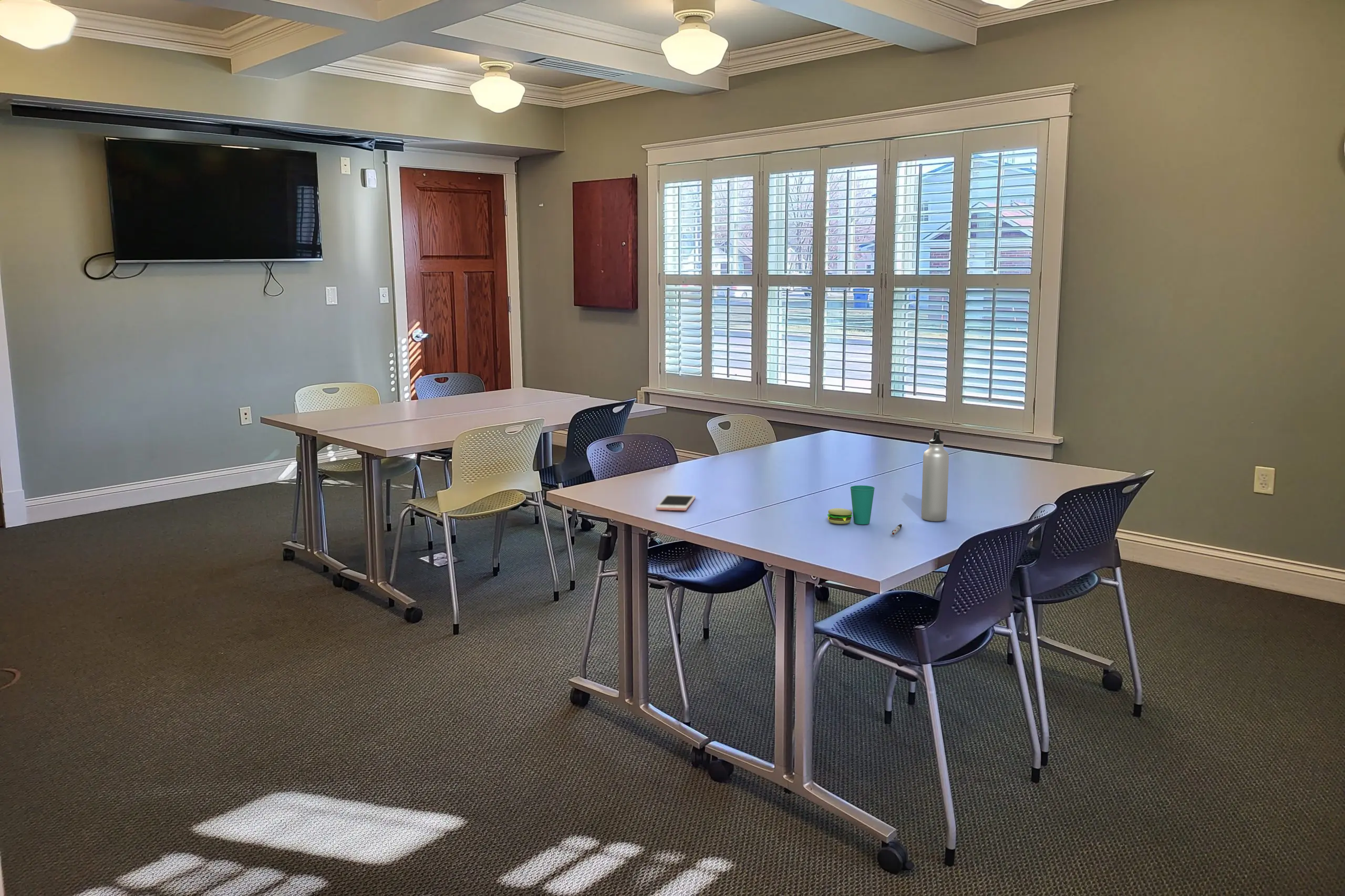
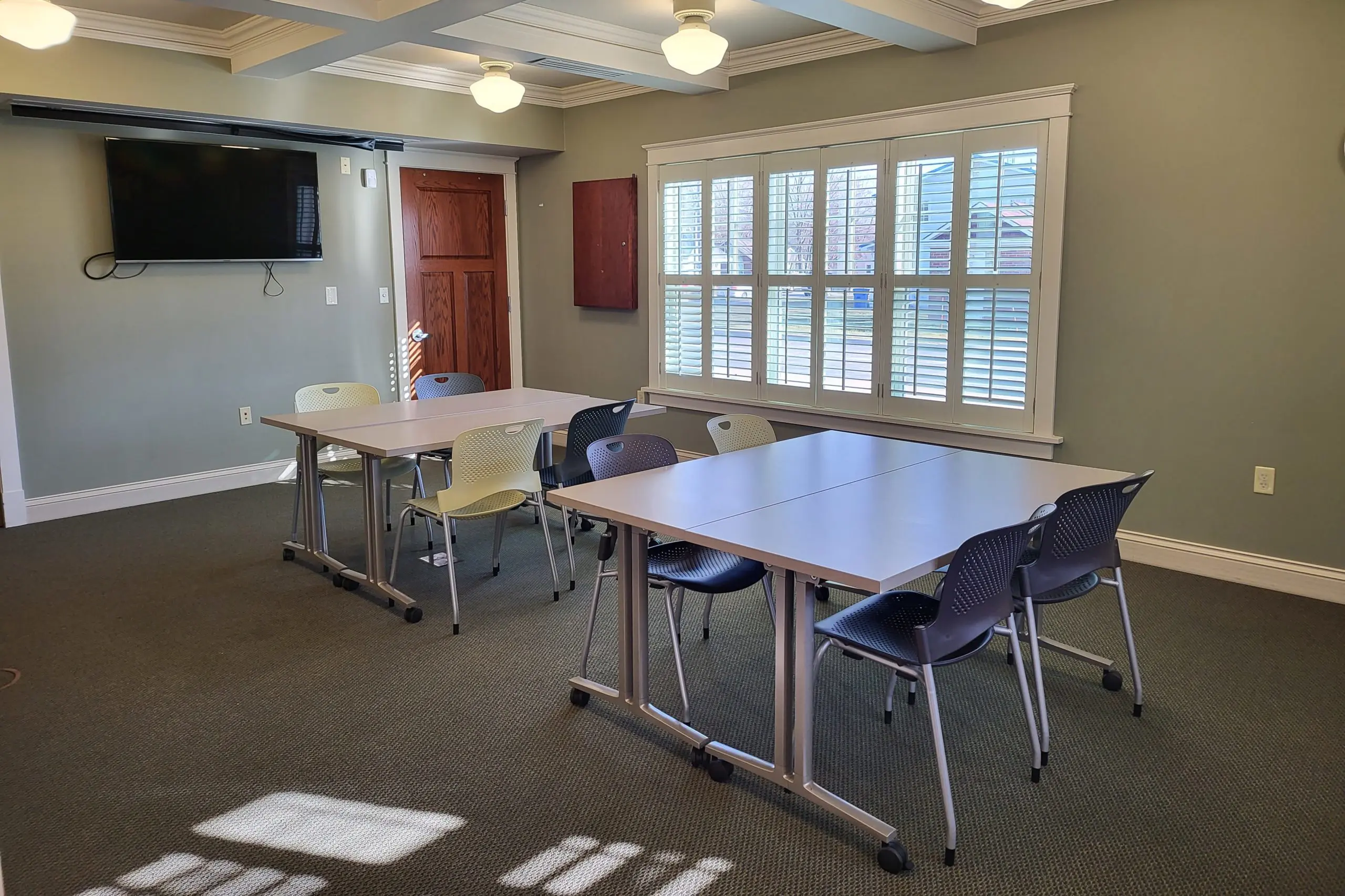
- water bottle [921,429,949,522]
- pen [891,524,903,535]
- cup [827,485,875,525]
- cell phone [656,494,696,511]
